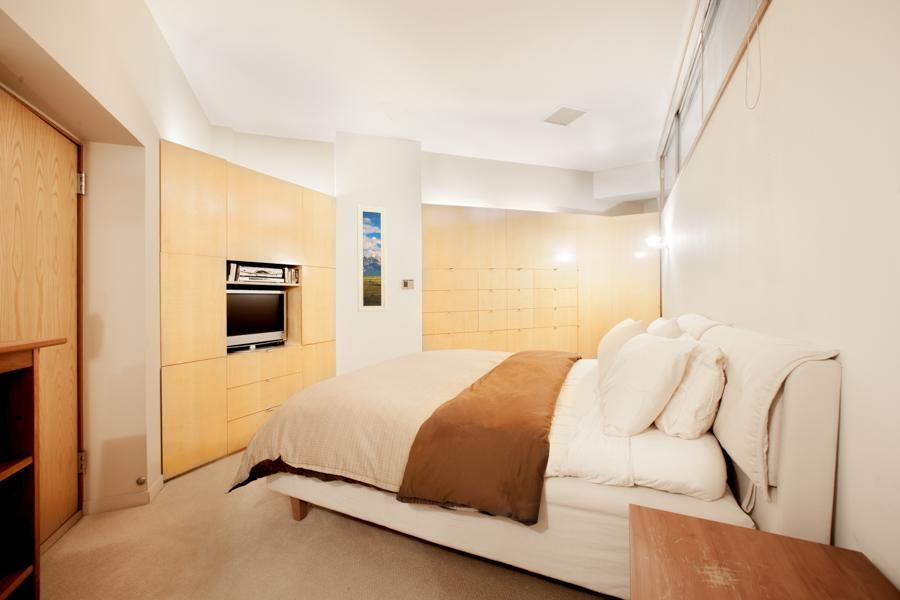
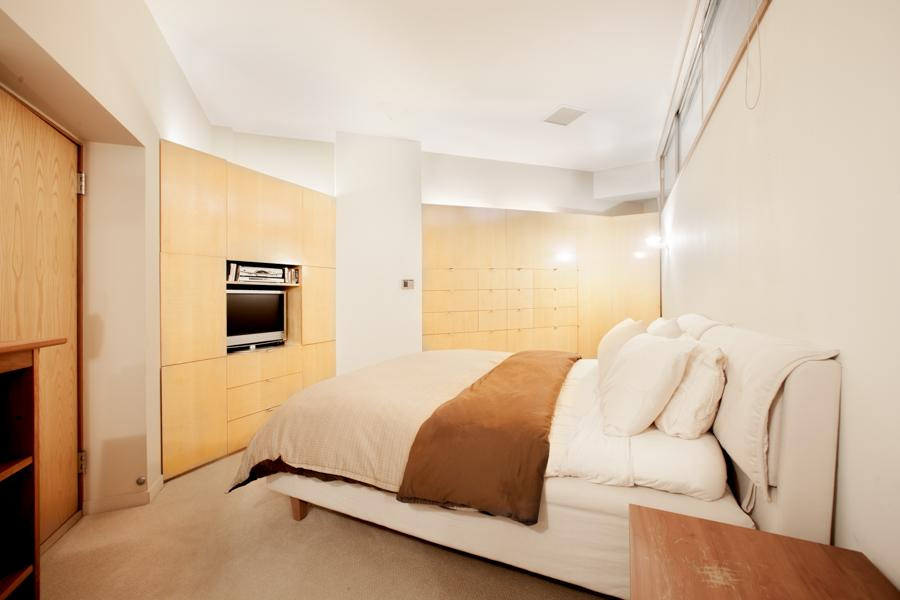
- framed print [356,205,387,312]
